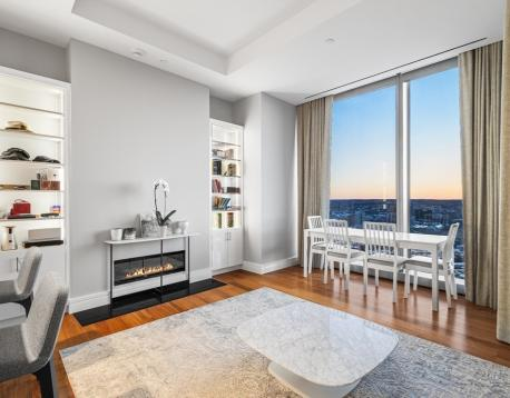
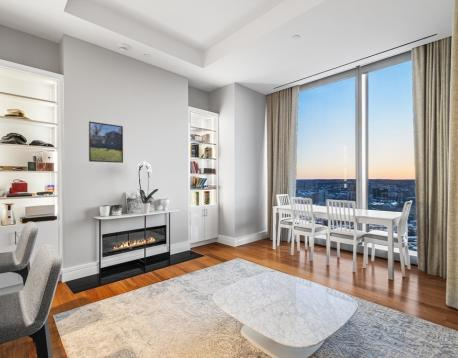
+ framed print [88,120,124,164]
